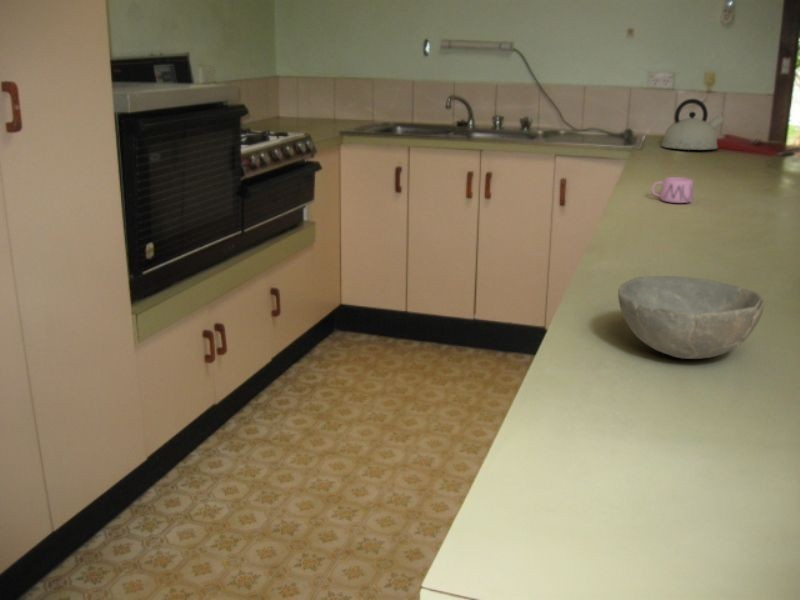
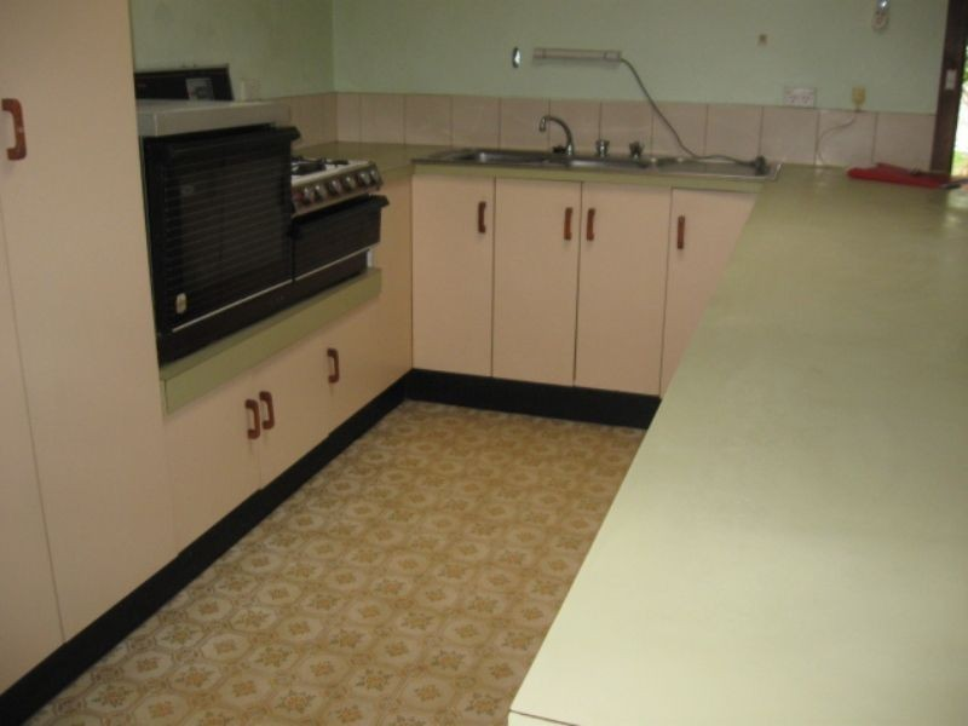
- mug [650,176,695,204]
- kettle [660,98,726,151]
- bowl [617,275,765,360]
